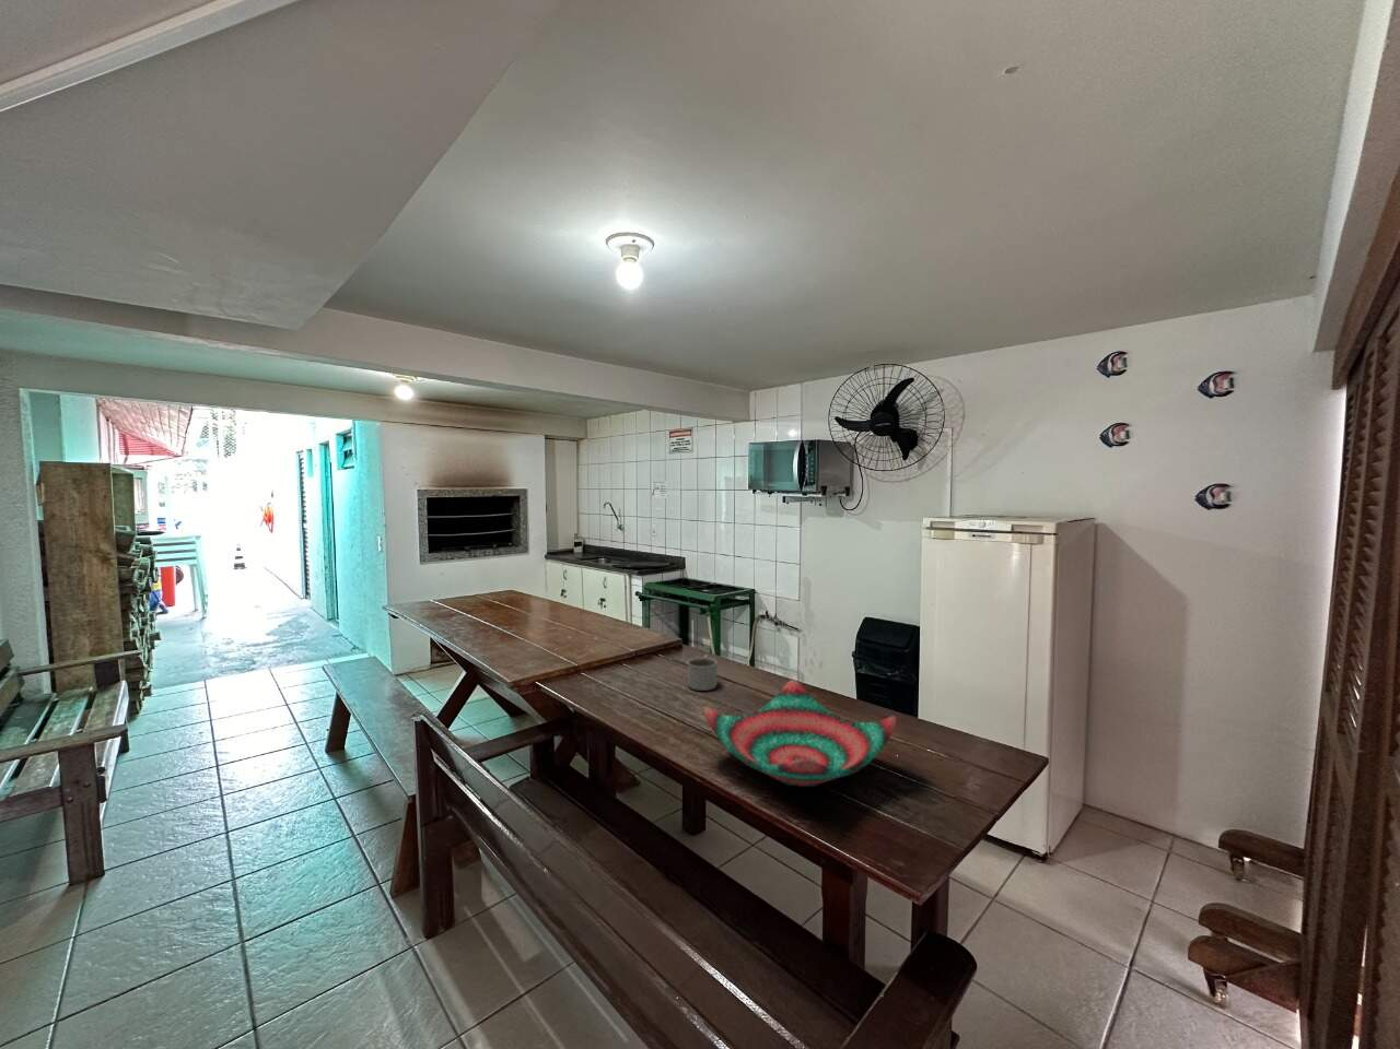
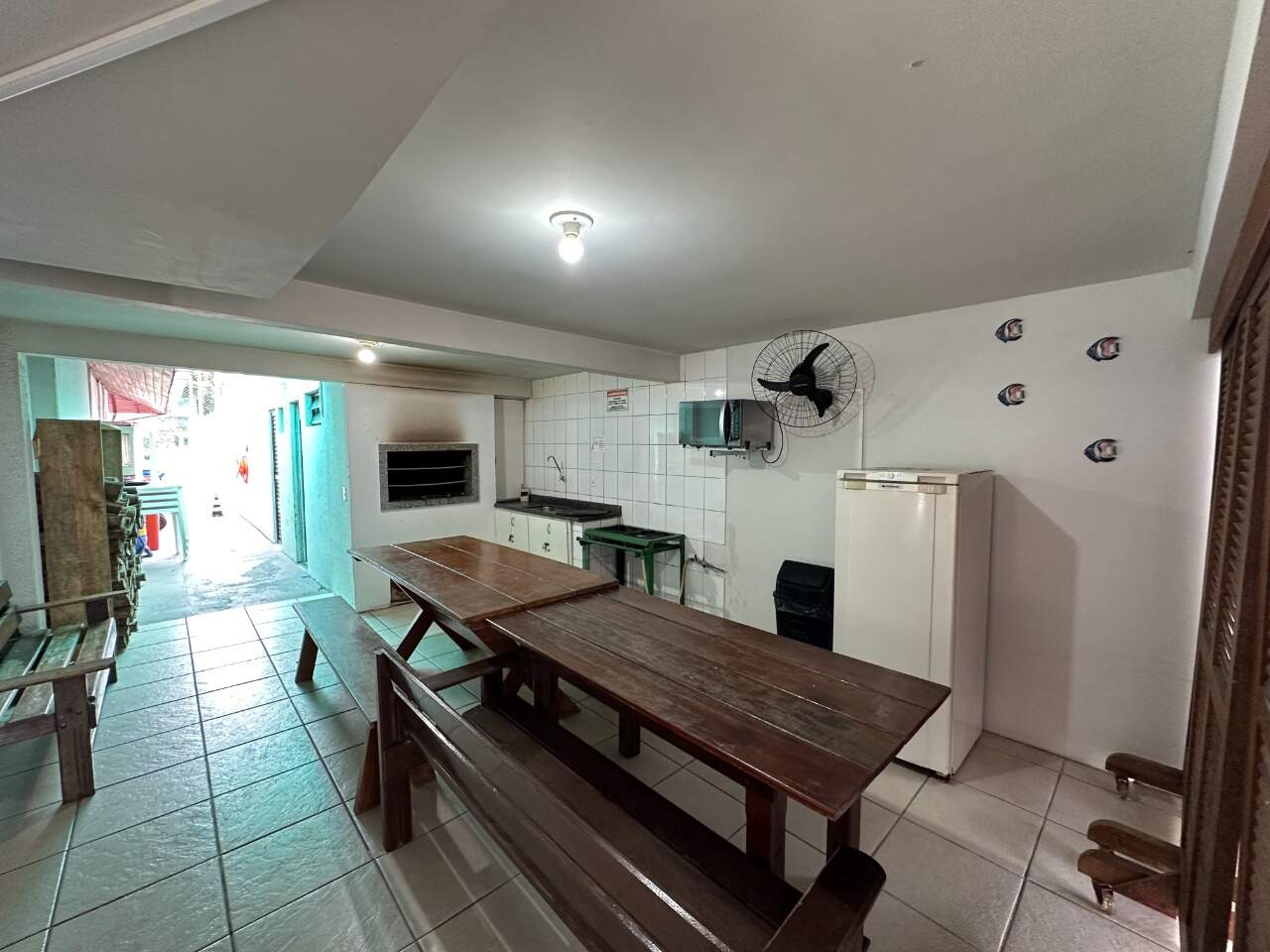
- mug [686,653,719,692]
- decorative bowl [703,679,897,788]
